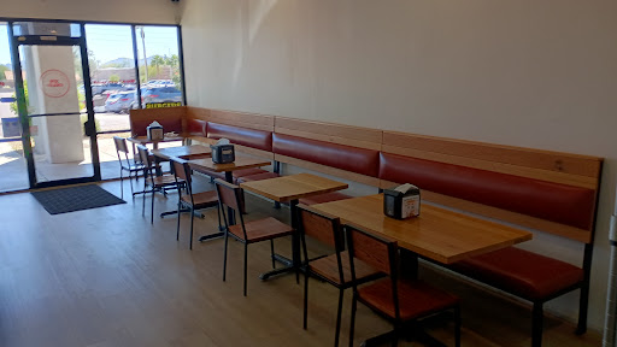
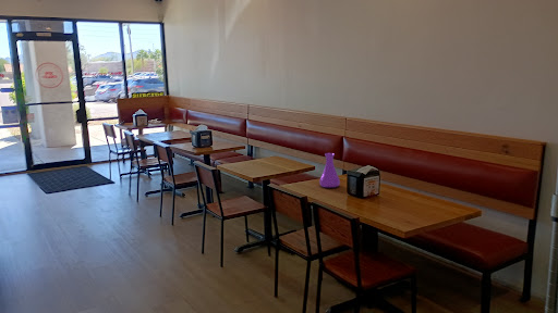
+ vase [318,152,341,189]
